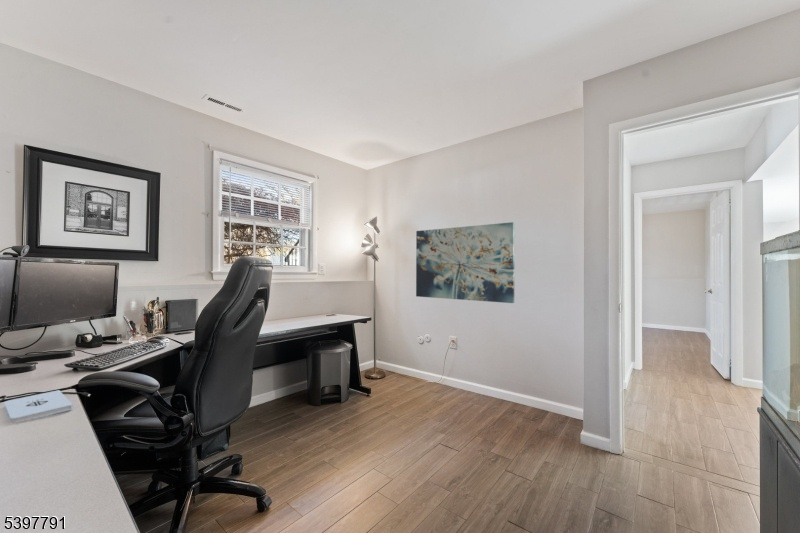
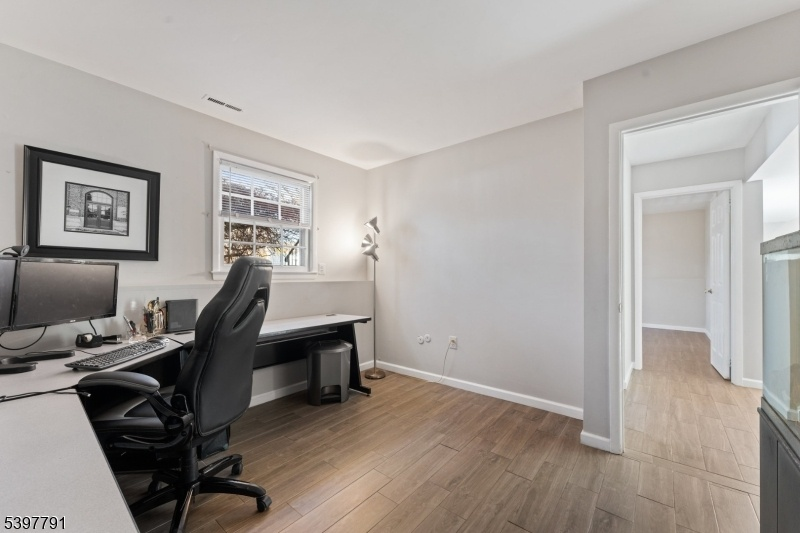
- notepad [3,389,73,423]
- wall art [415,221,515,304]
